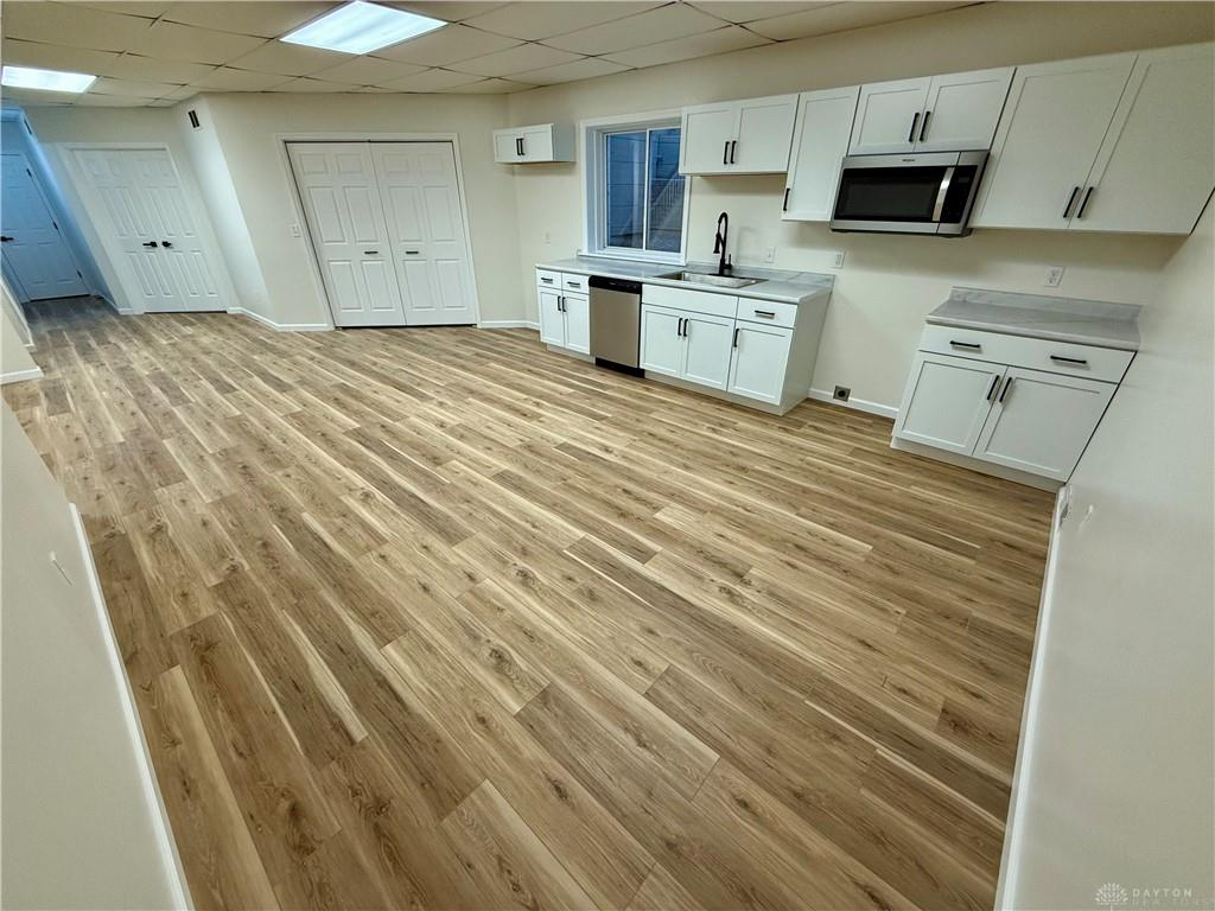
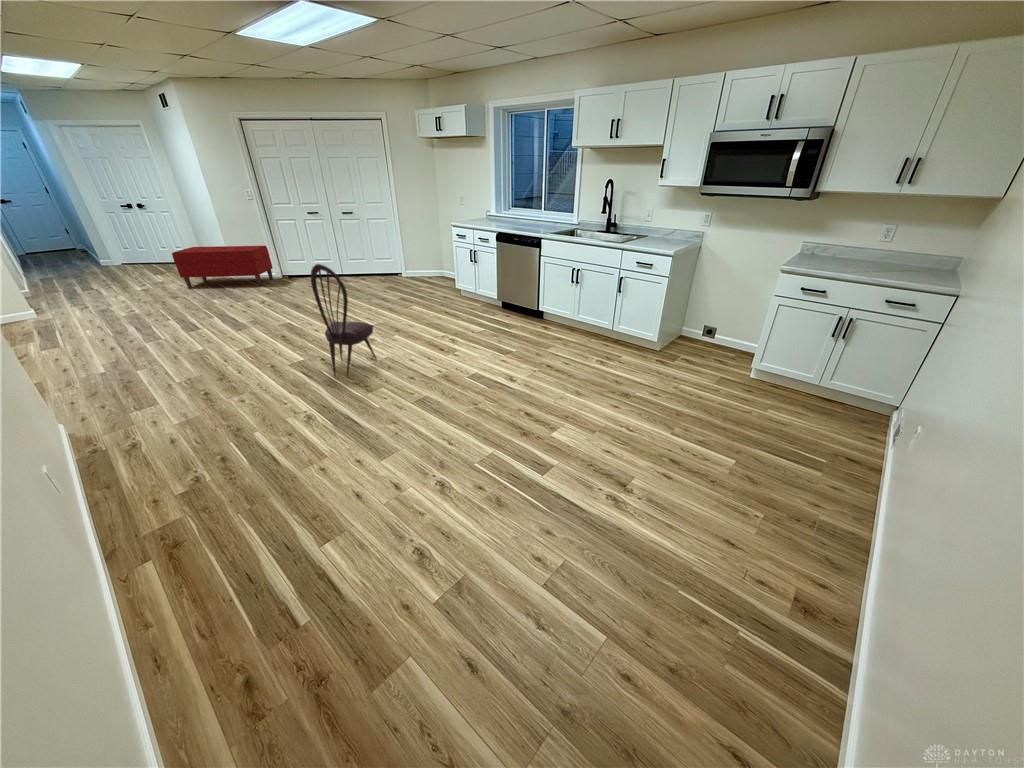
+ bench [171,245,274,289]
+ dining chair [310,263,378,378]
